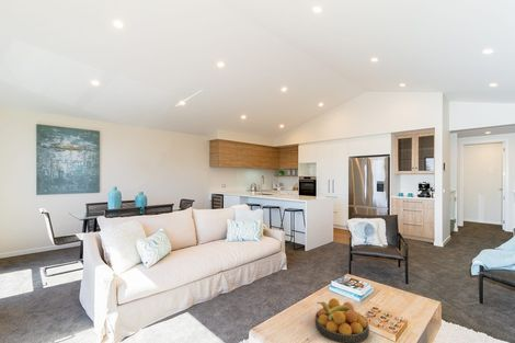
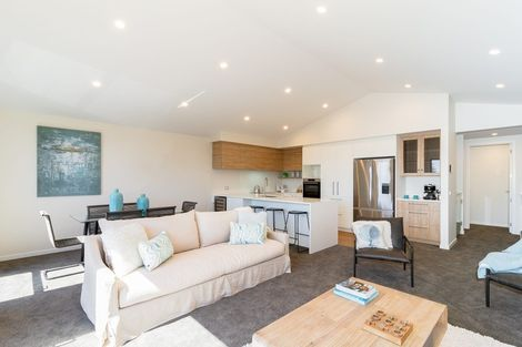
- fruit bowl [314,297,370,343]
